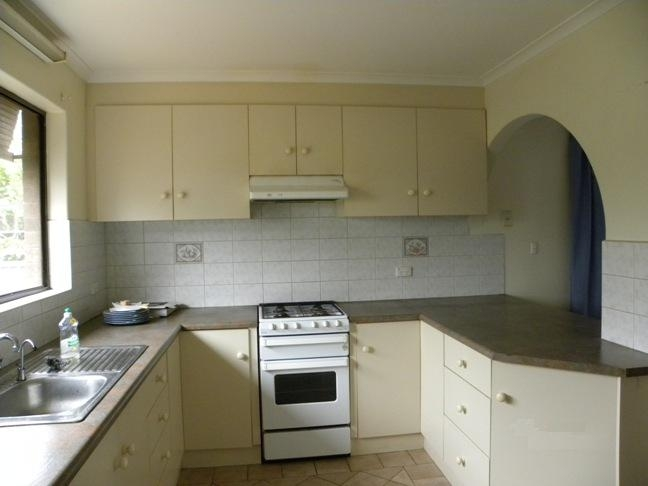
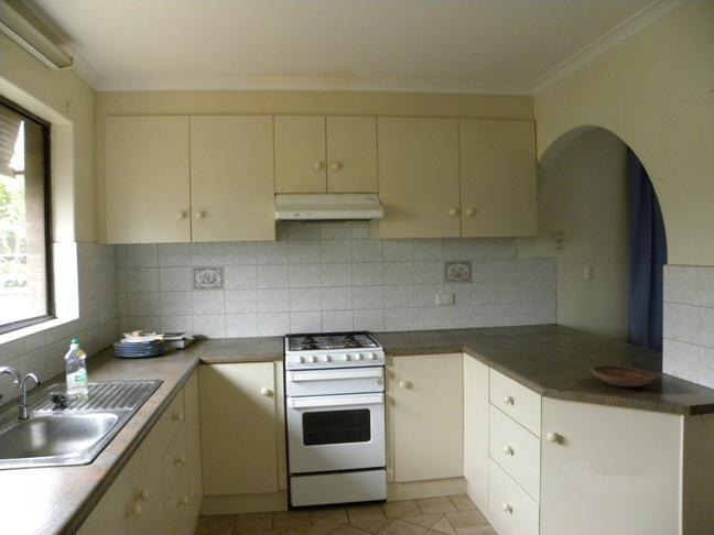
+ bowl [589,364,656,389]
